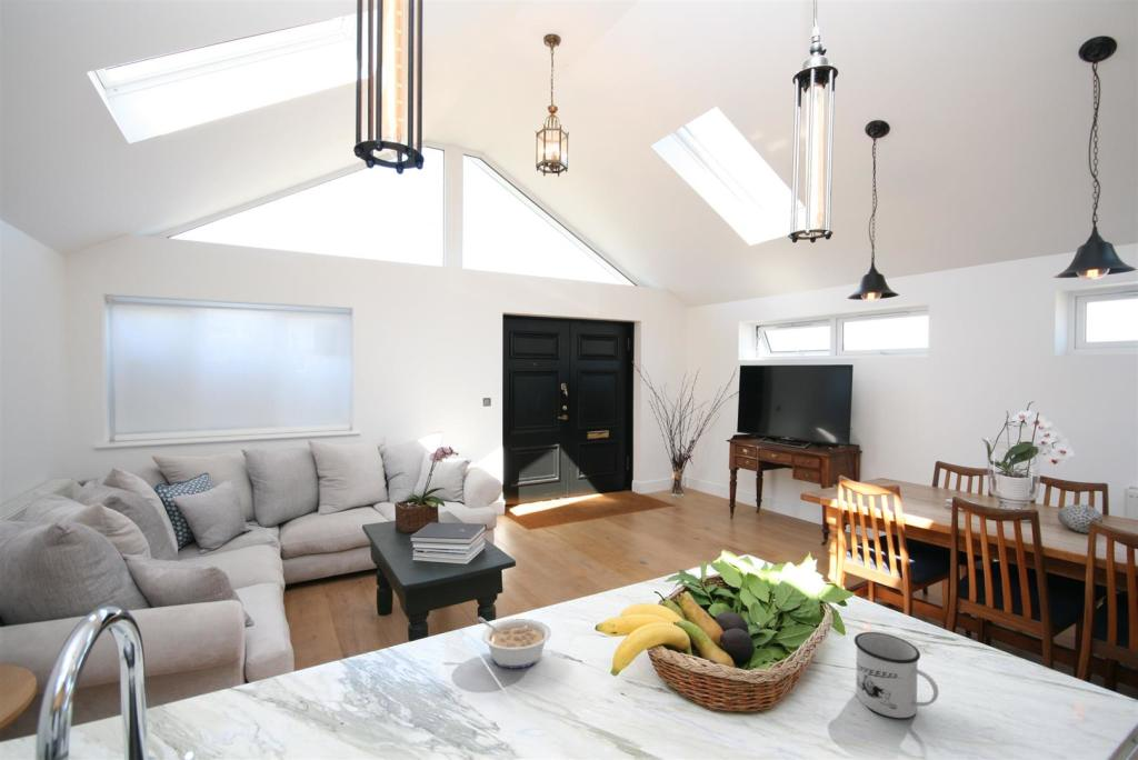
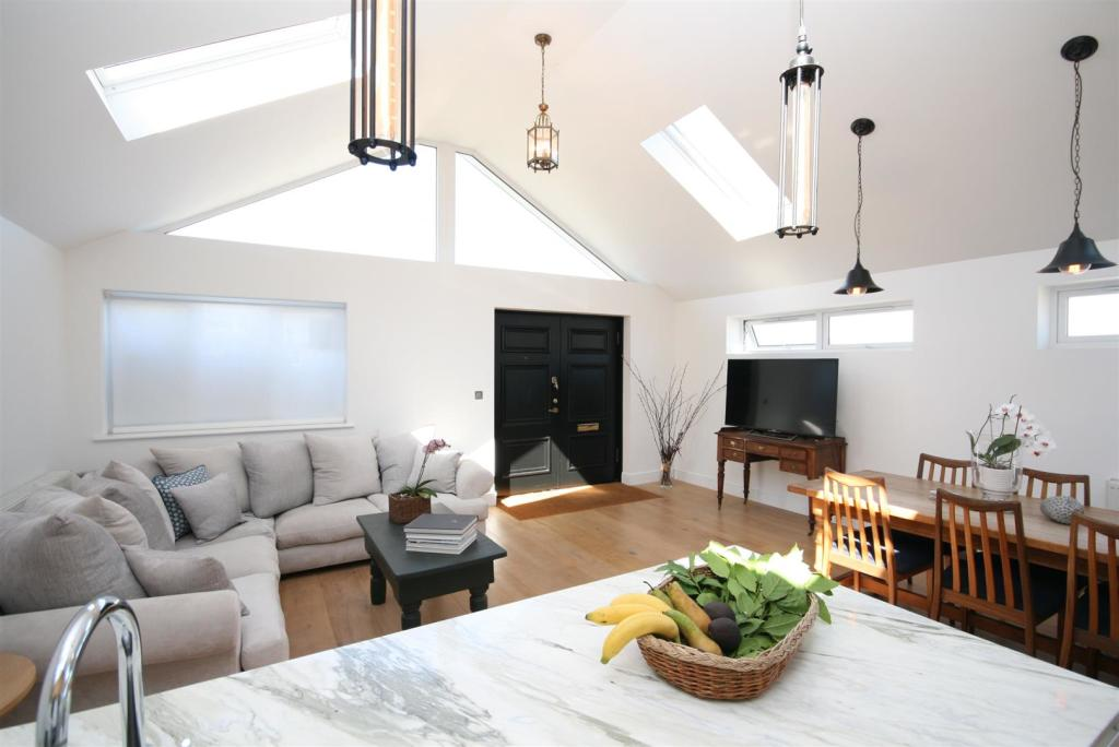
- mug [854,631,939,719]
- legume [477,616,552,669]
